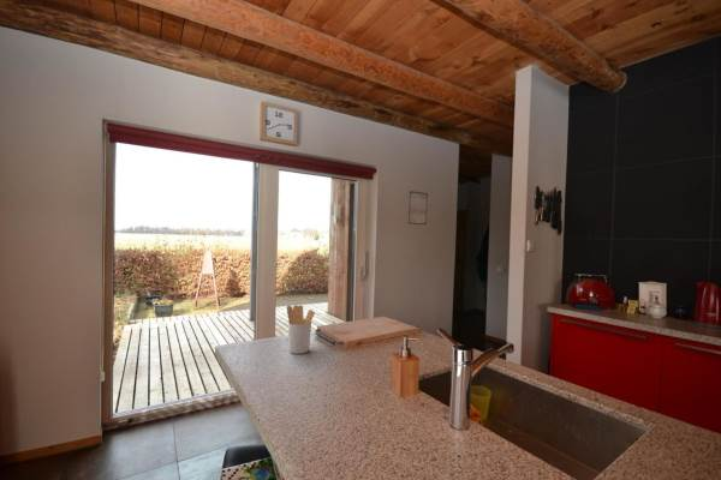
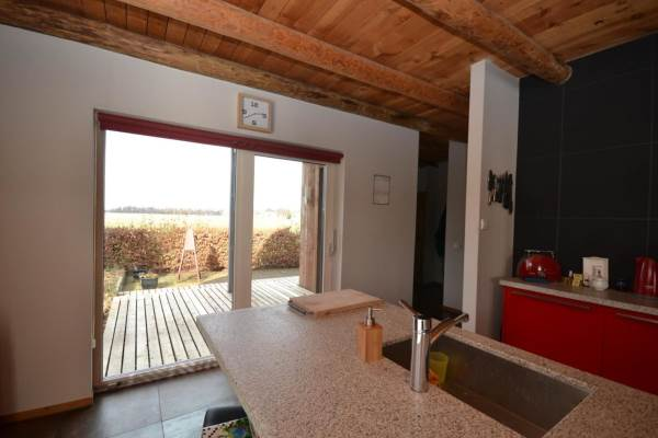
- utensil holder [286,304,316,355]
